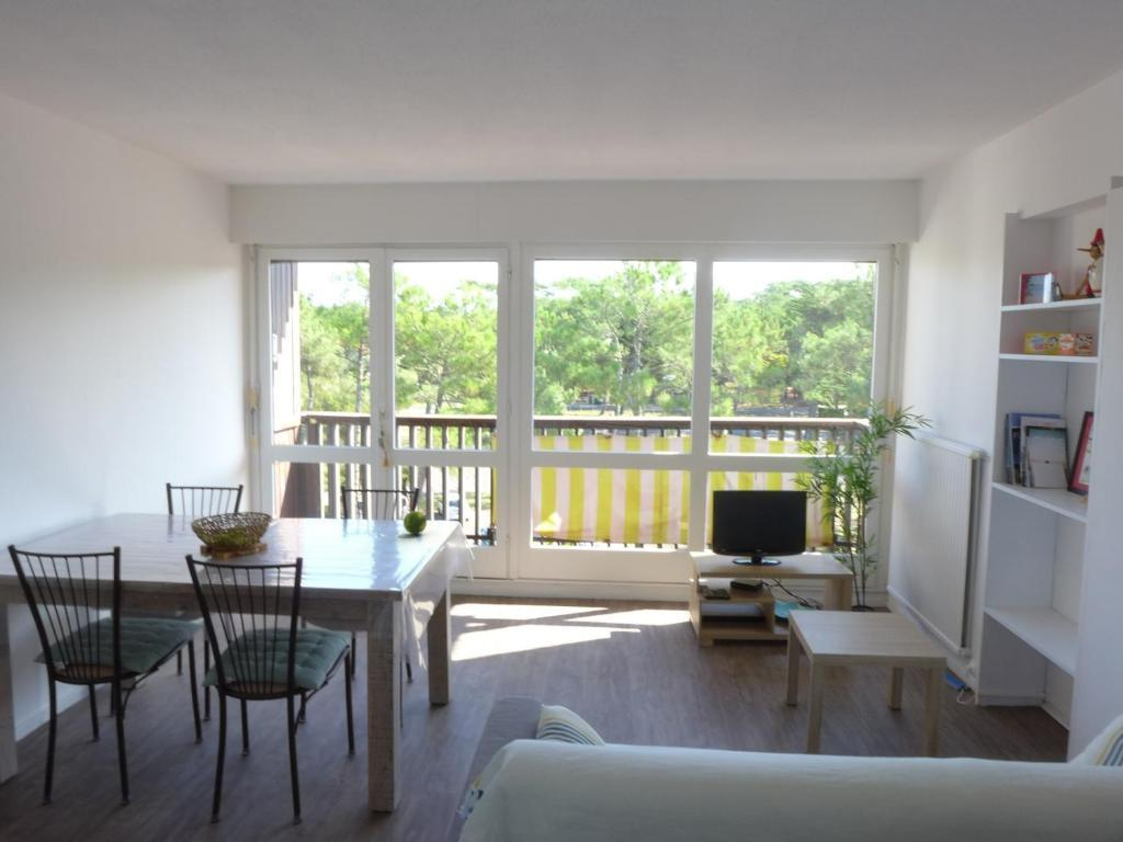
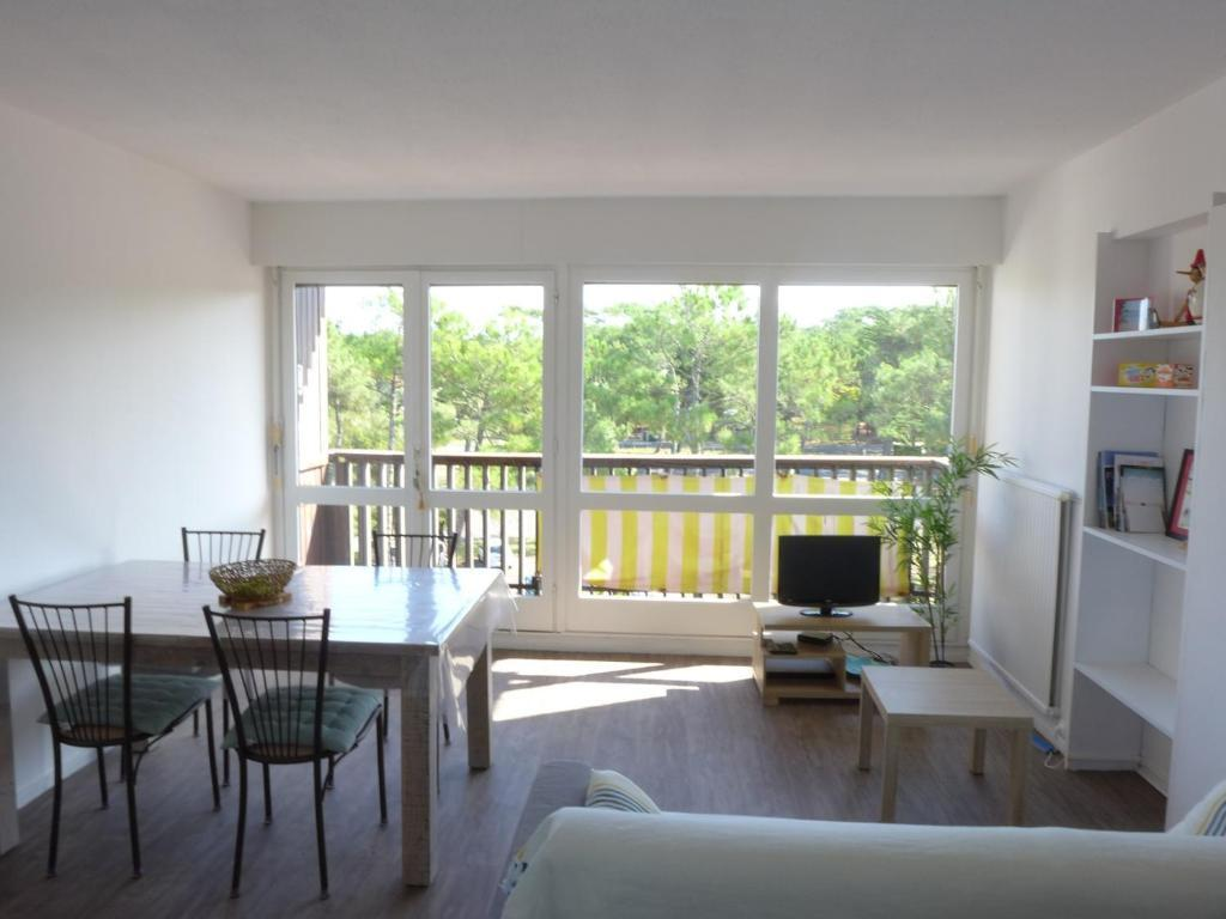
- fruit [402,510,428,535]
